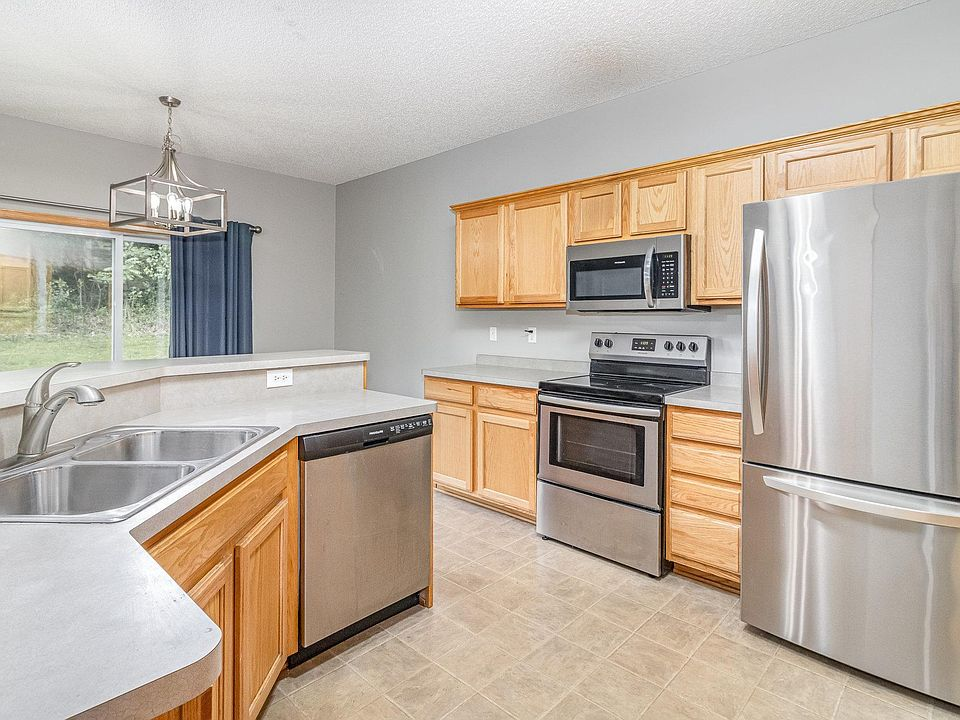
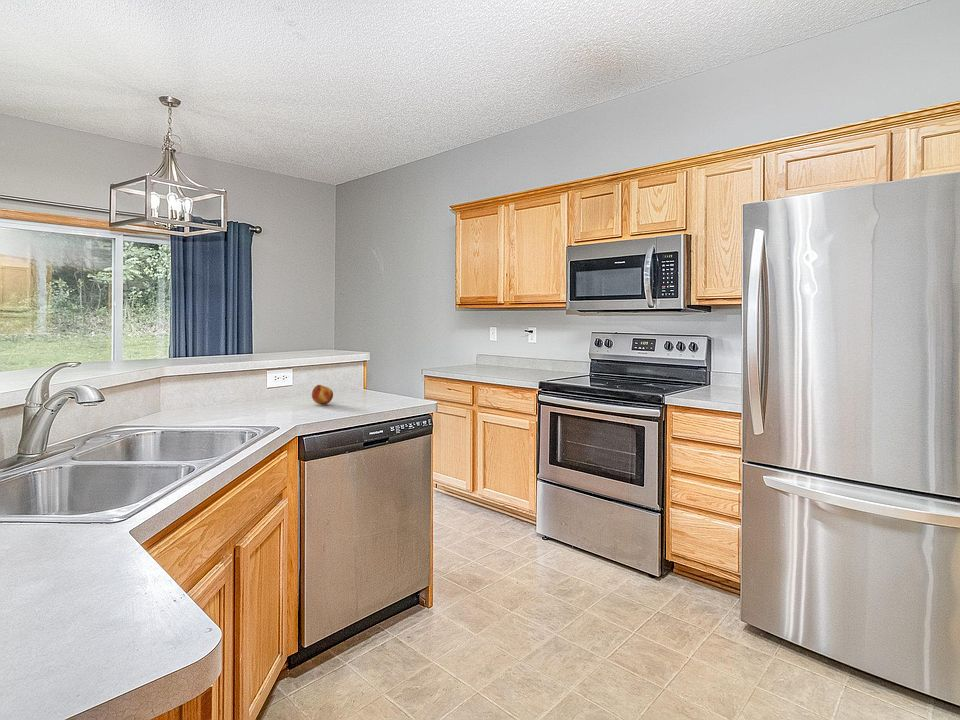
+ fruit [311,384,334,406]
